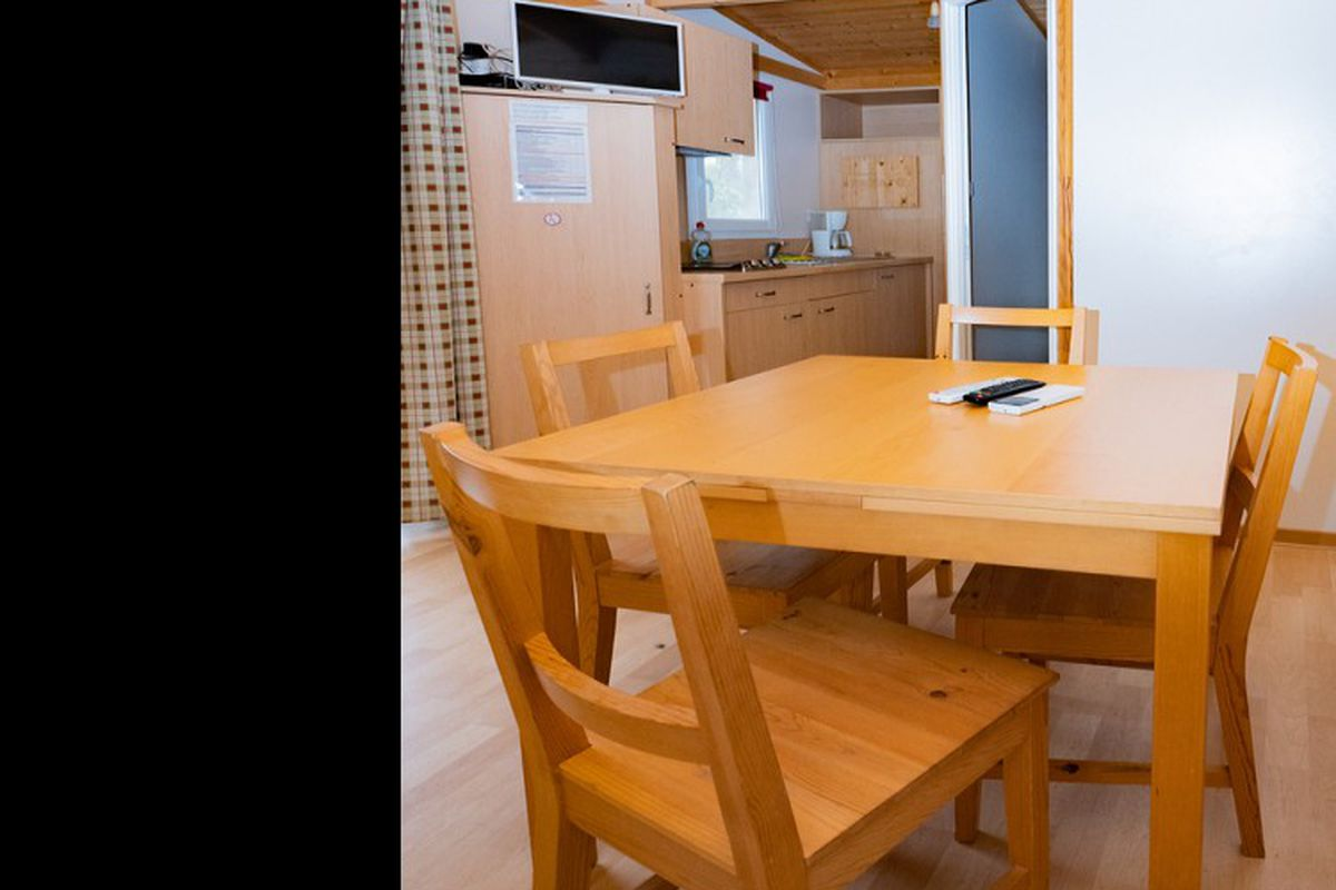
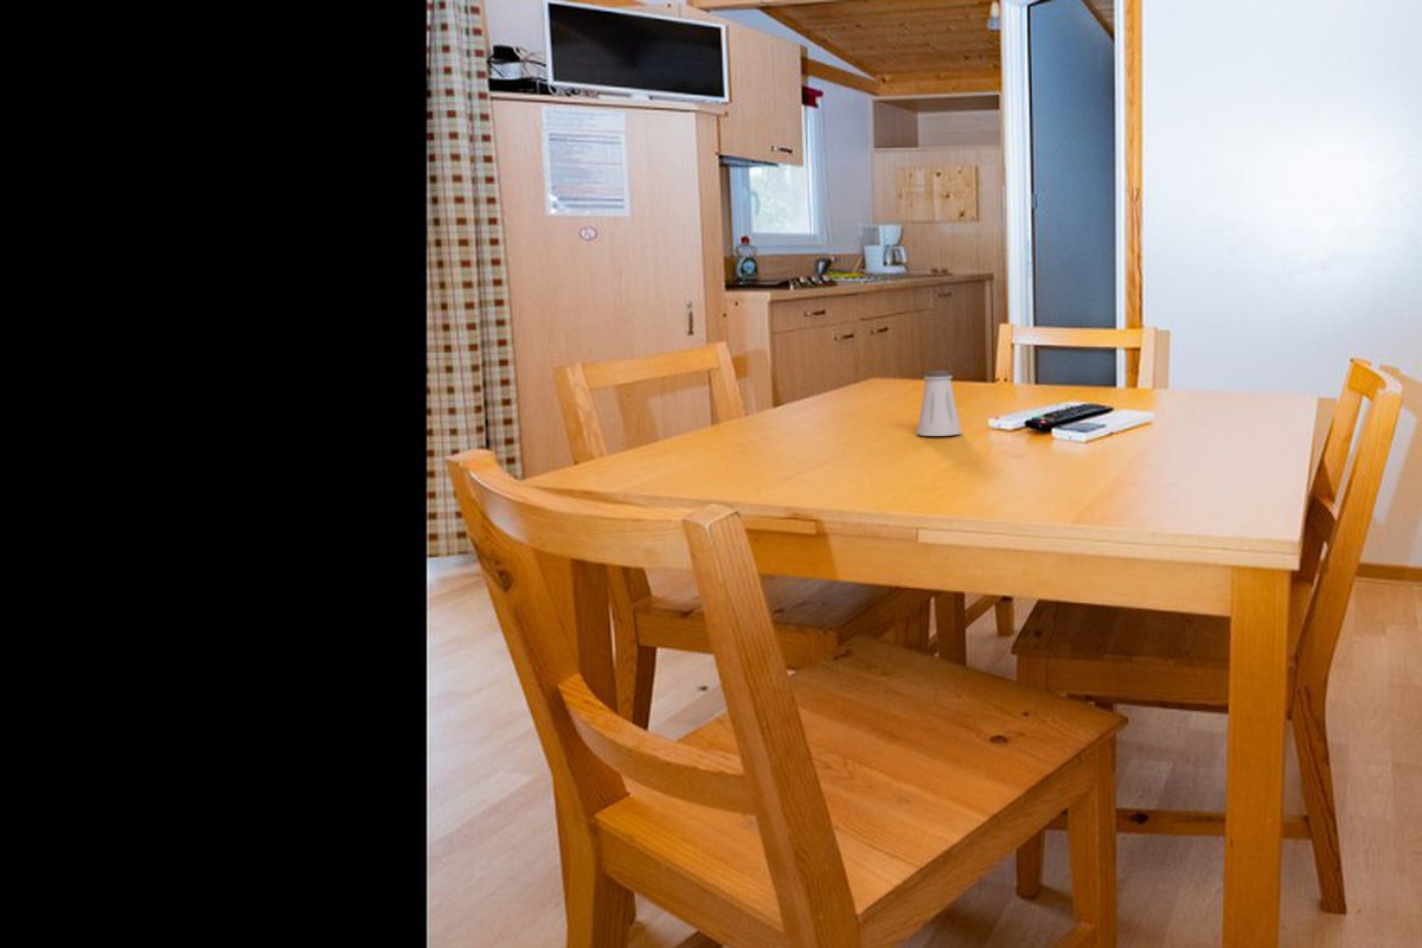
+ saltshaker [915,370,962,437]
